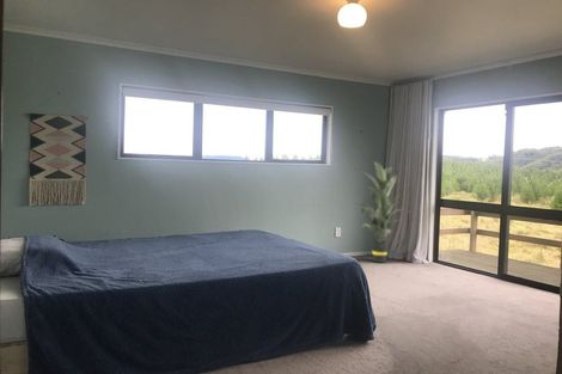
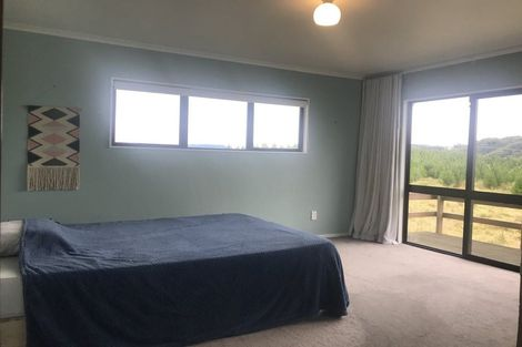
- indoor plant [349,159,413,264]
